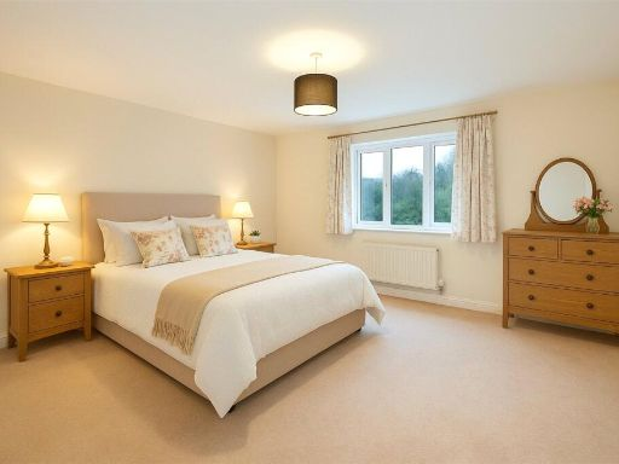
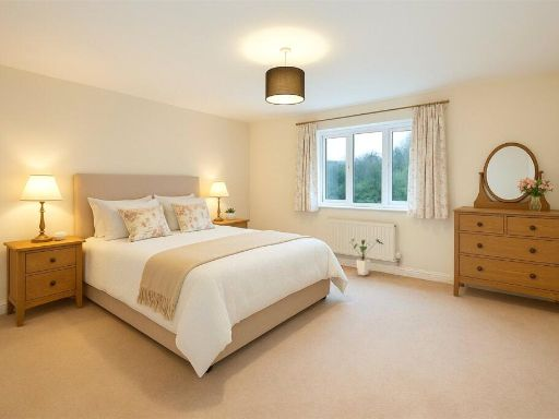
+ house plant [349,238,384,276]
